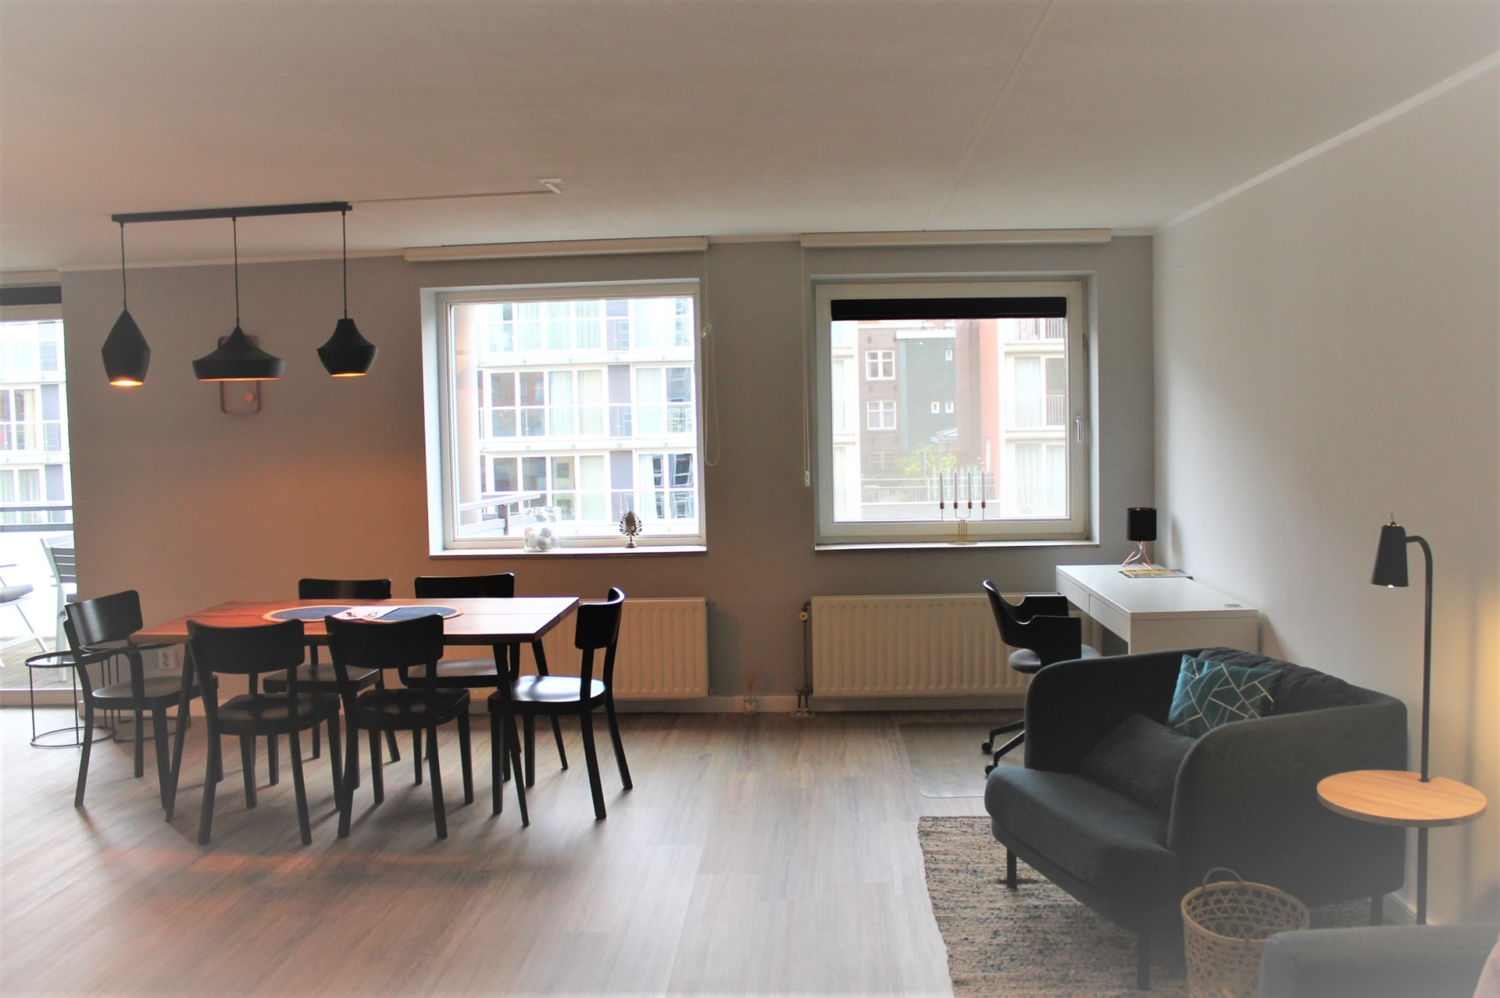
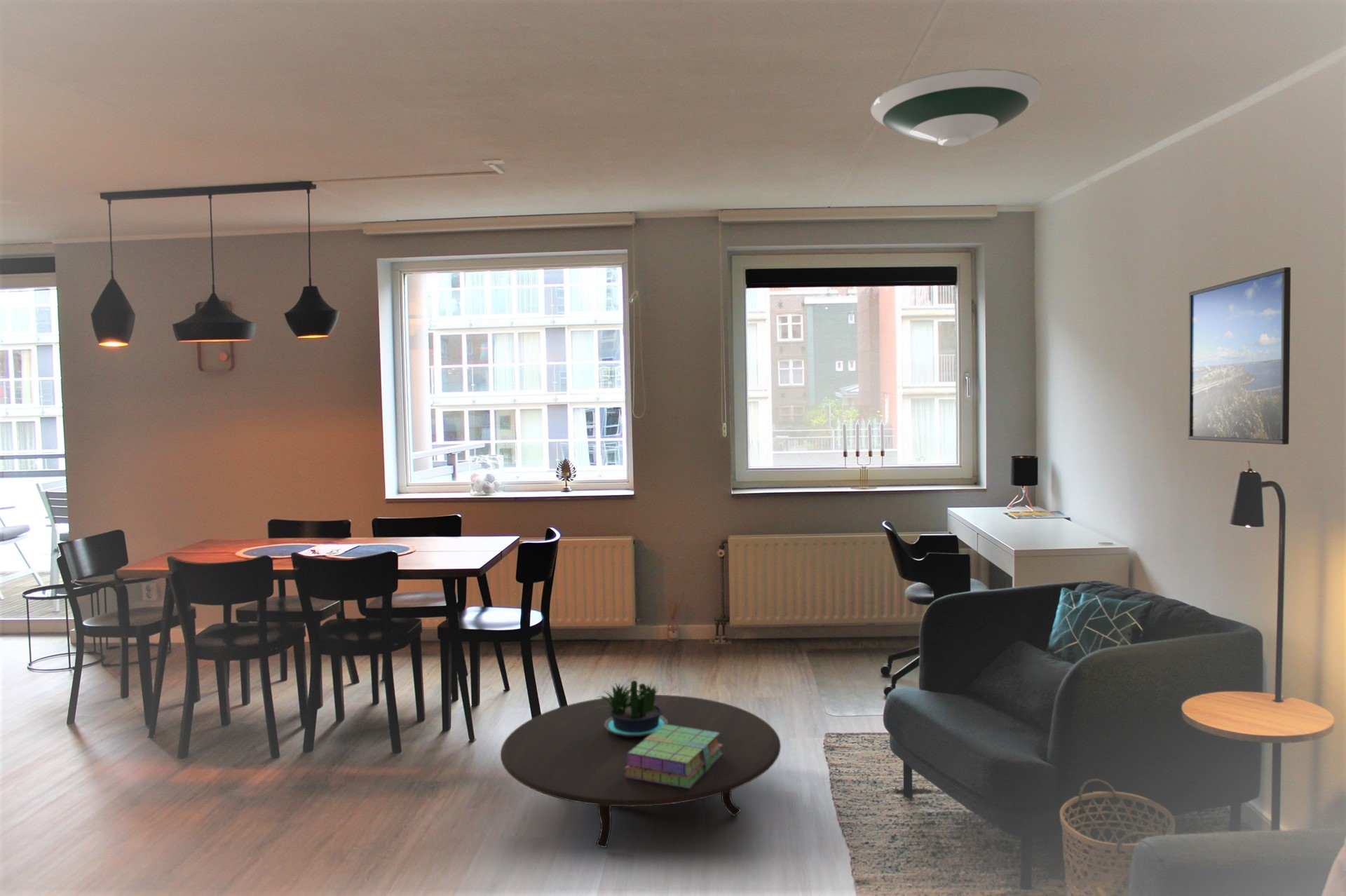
+ stack of books [624,725,723,789]
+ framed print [1188,266,1291,445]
+ potted plant [594,679,667,737]
+ table [500,694,782,848]
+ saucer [870,68,1043,147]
